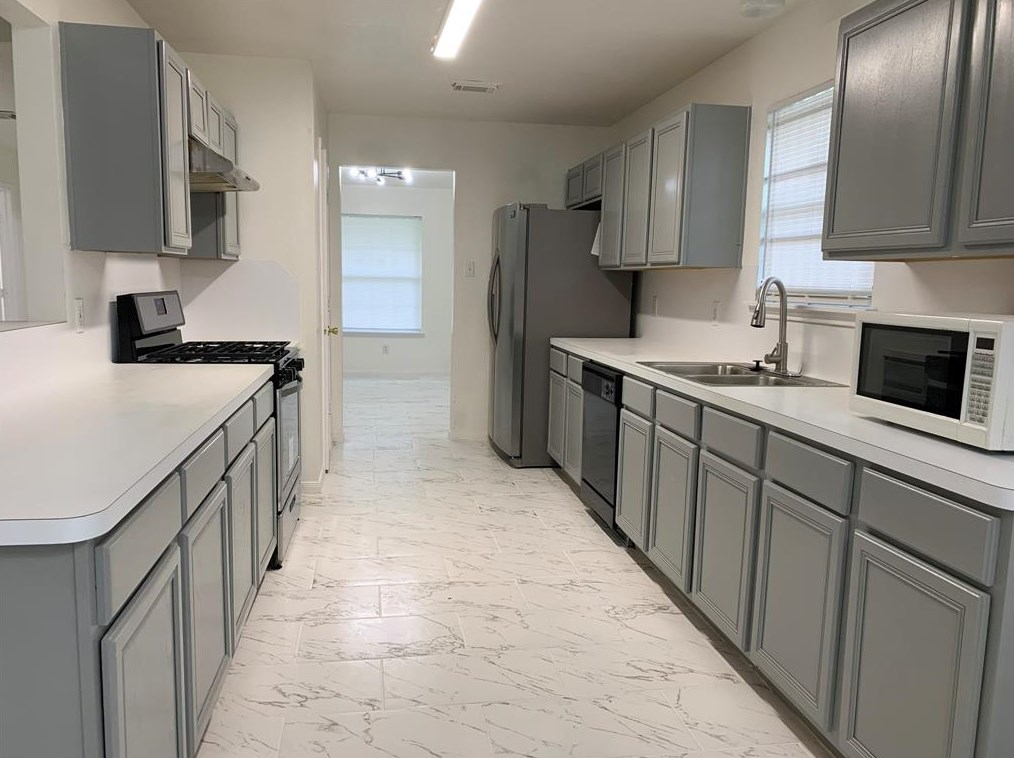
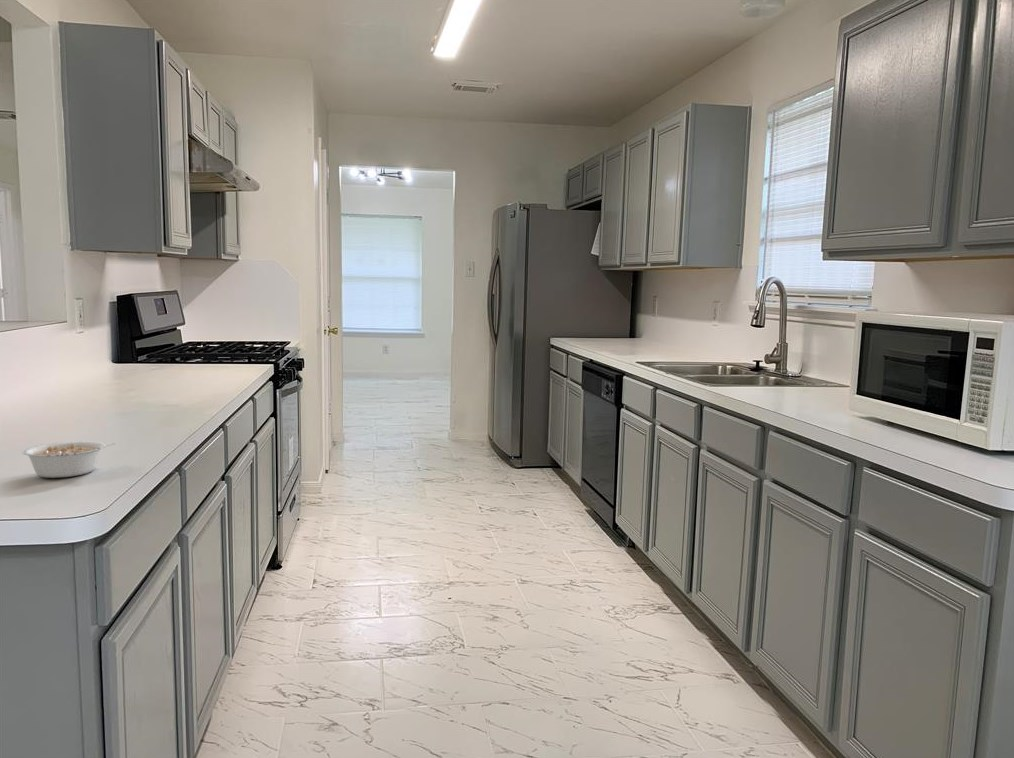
+ legume [21,440,117,479]
